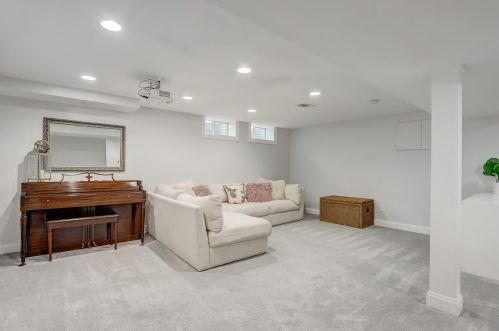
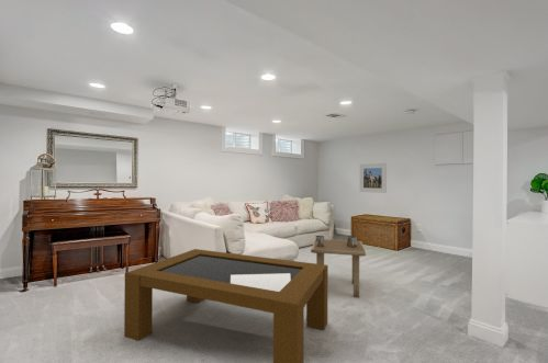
+ coffee table [123,248,329,363]
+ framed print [359,162,388,194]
+ side table [310,235,367,298]
